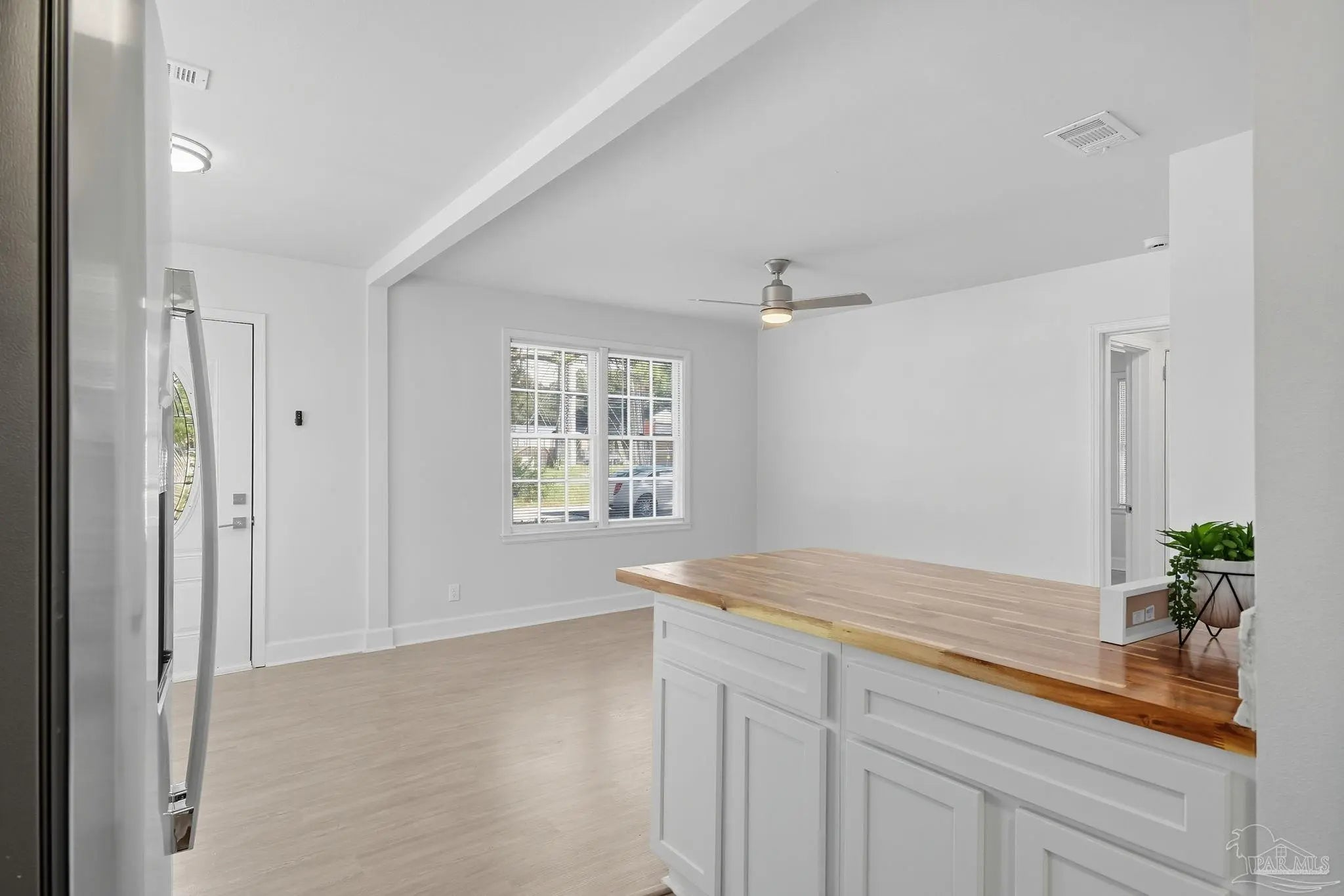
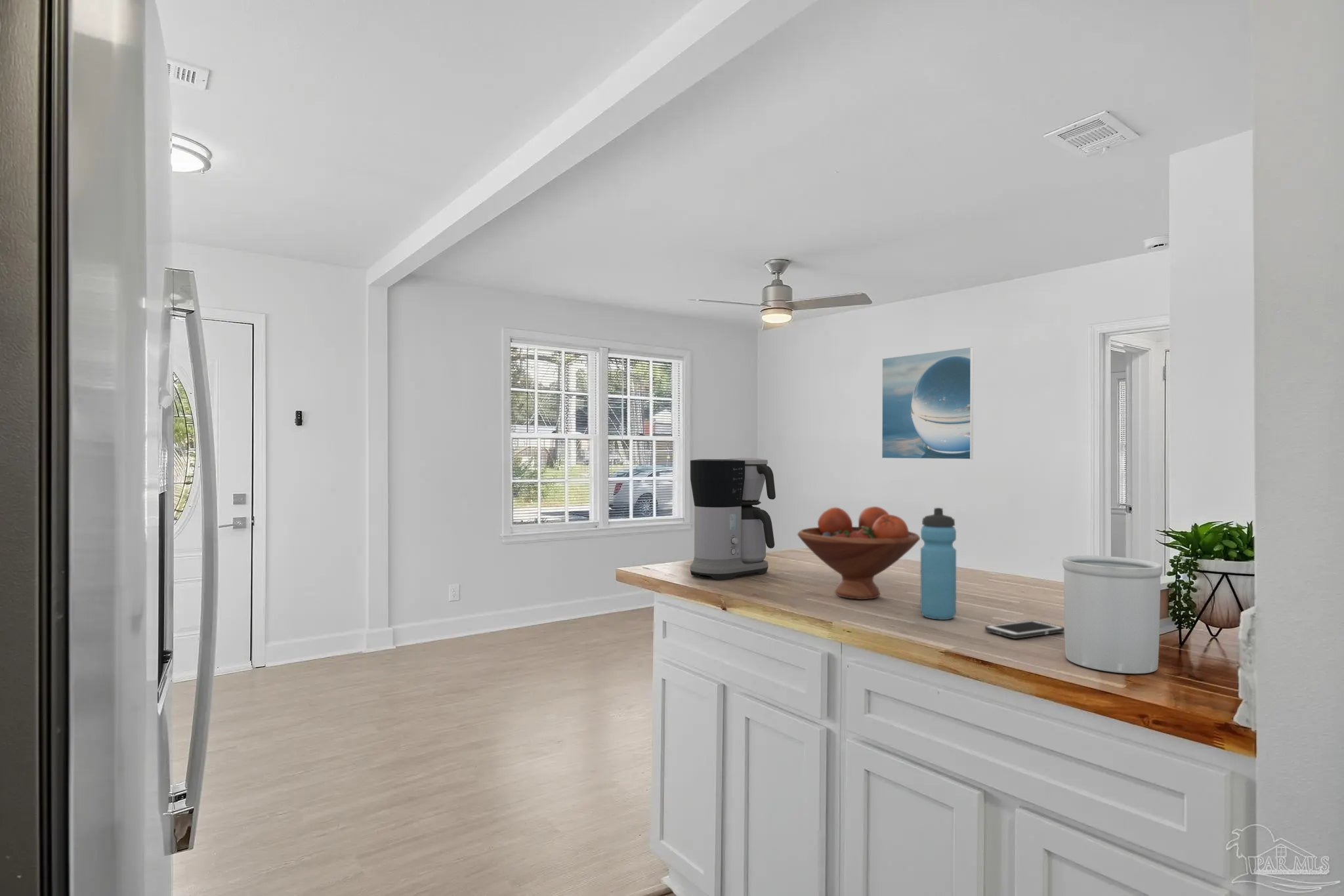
+ cell phone [984,619,1064,640]
+ coffee maker [690,457,776,580]
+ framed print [881,346,974,460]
+ utensil holder [1062,555,1163,674]
+ water bottle [919,507,957,621]
+ fruit bowl [797,506,921,600]
